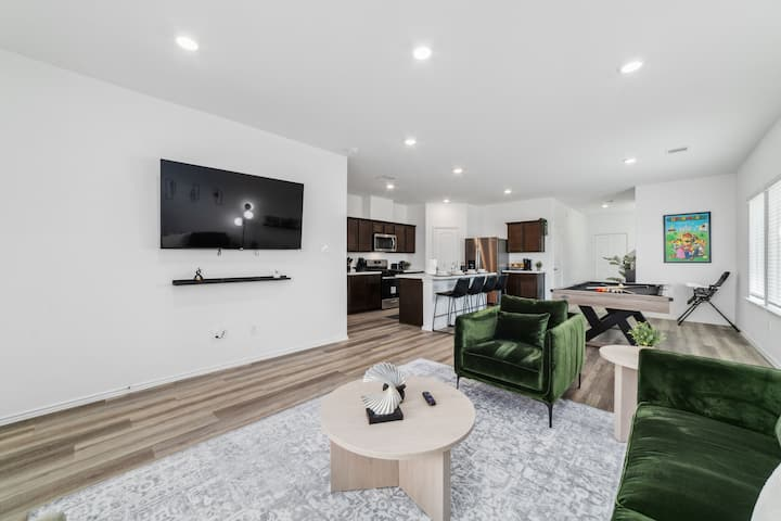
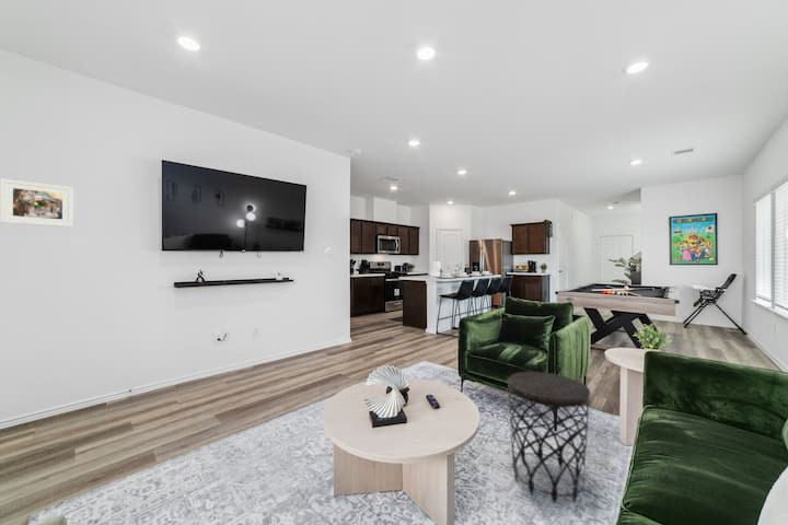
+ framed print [0,178,73,229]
+ side table [507,371,591,504]
